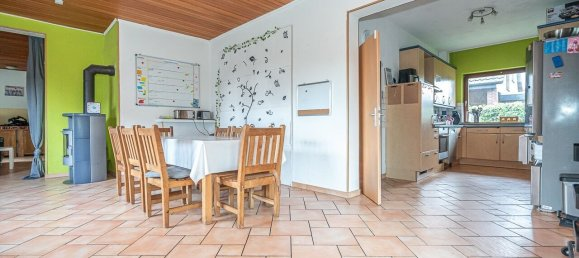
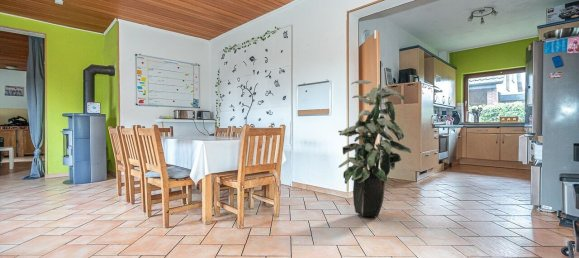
+ indoor plant [337,79,412,218]
